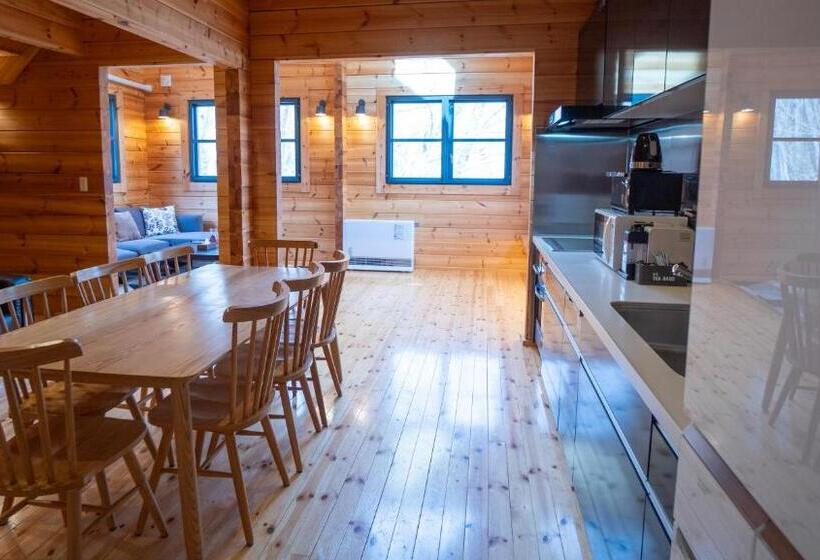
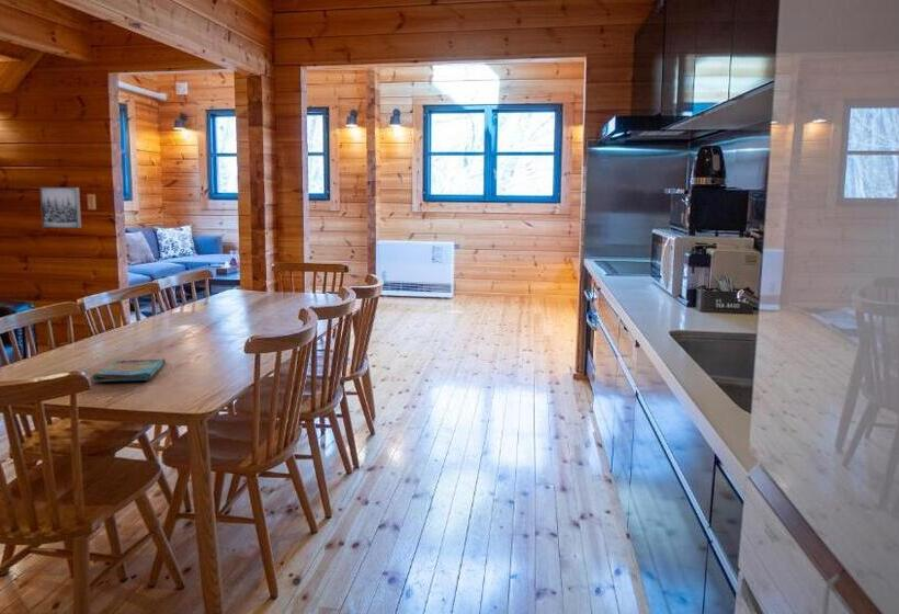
+ wall art [38,186,82,229]
+ dish towel [91,357,167,383]
